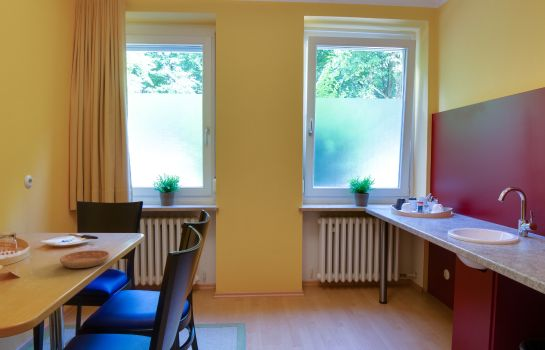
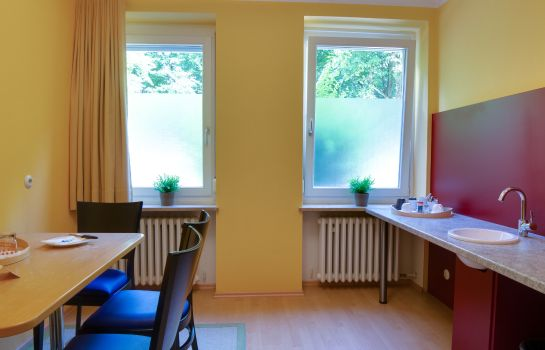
- saucer [59,249,110,269]
